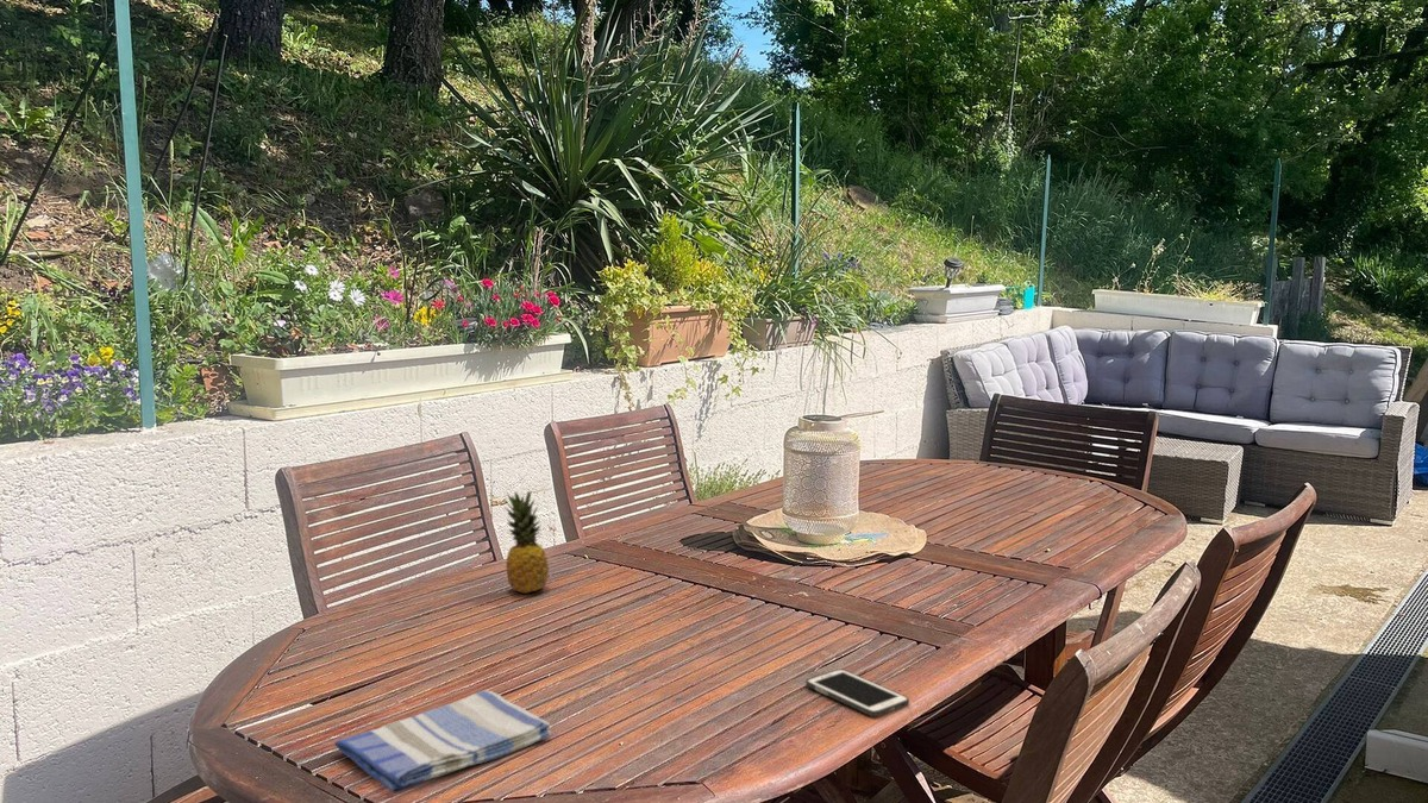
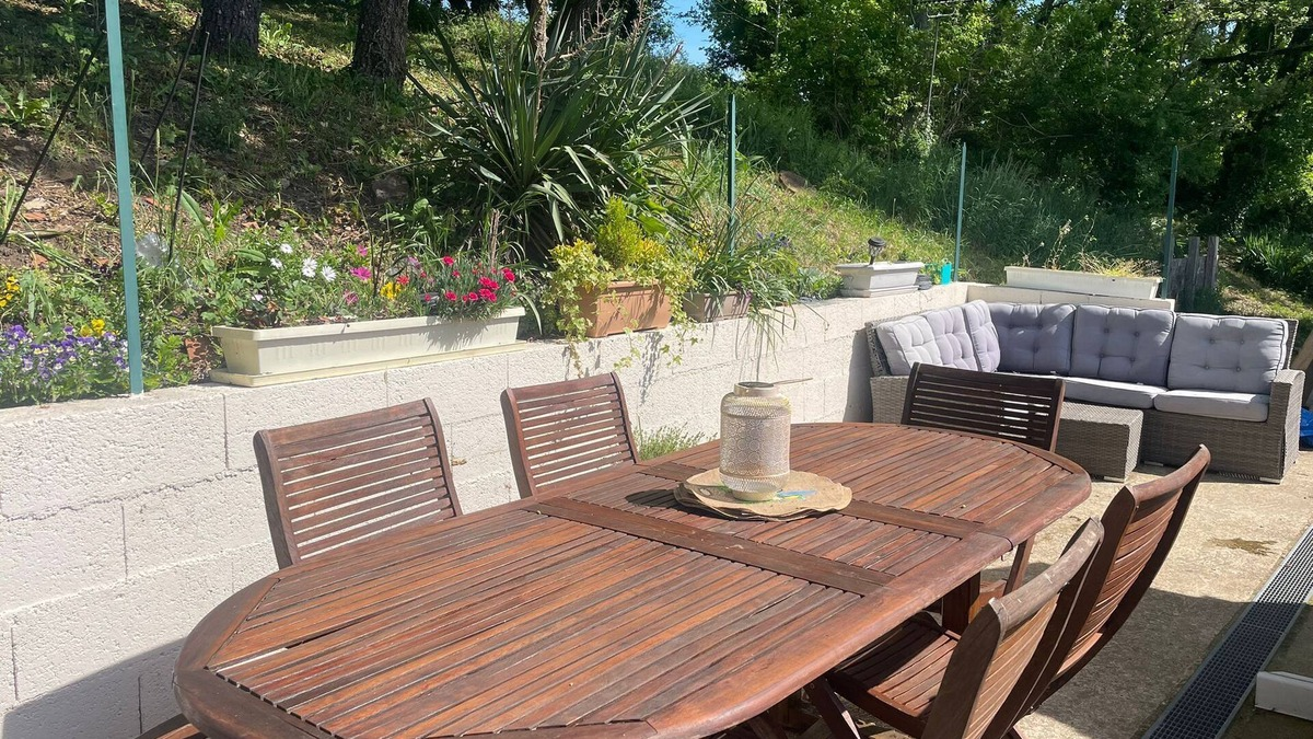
- dish towel [333,689,552,793]
- fruit [503,489,550,595]
- cell phone [804,667,910,719]
